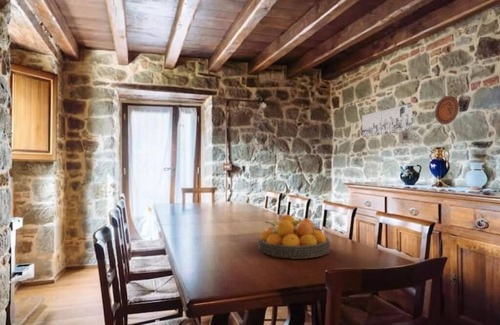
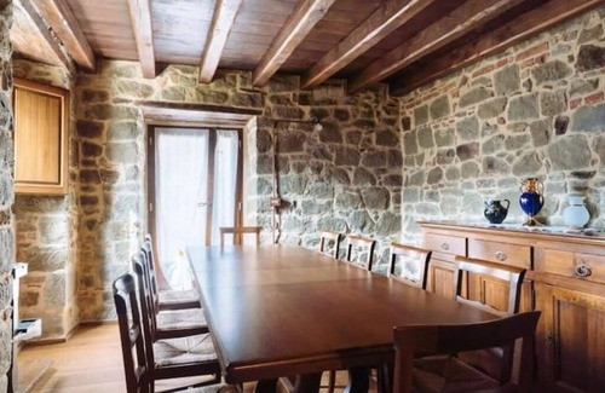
- fruit bowl [257,214,331,260]
- wall art [361,103,413,138]
- decorative plate [434,94,460,126]
